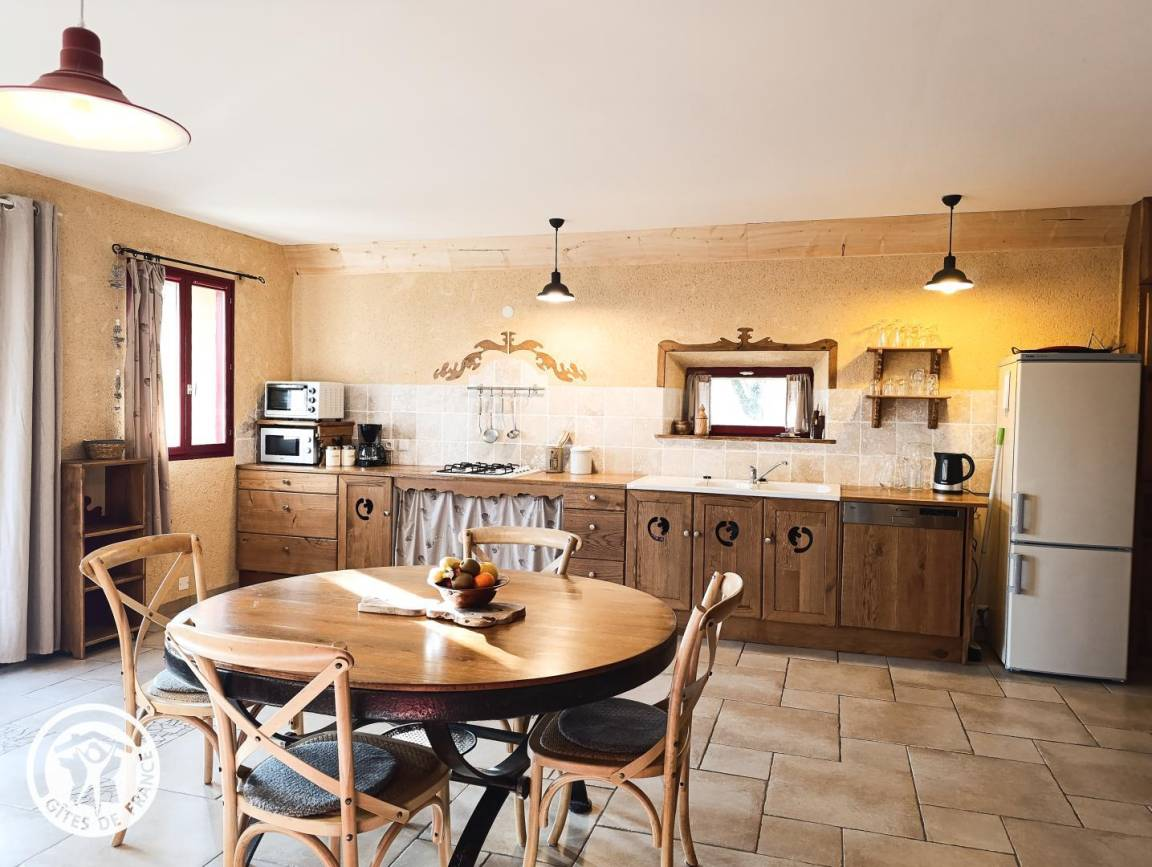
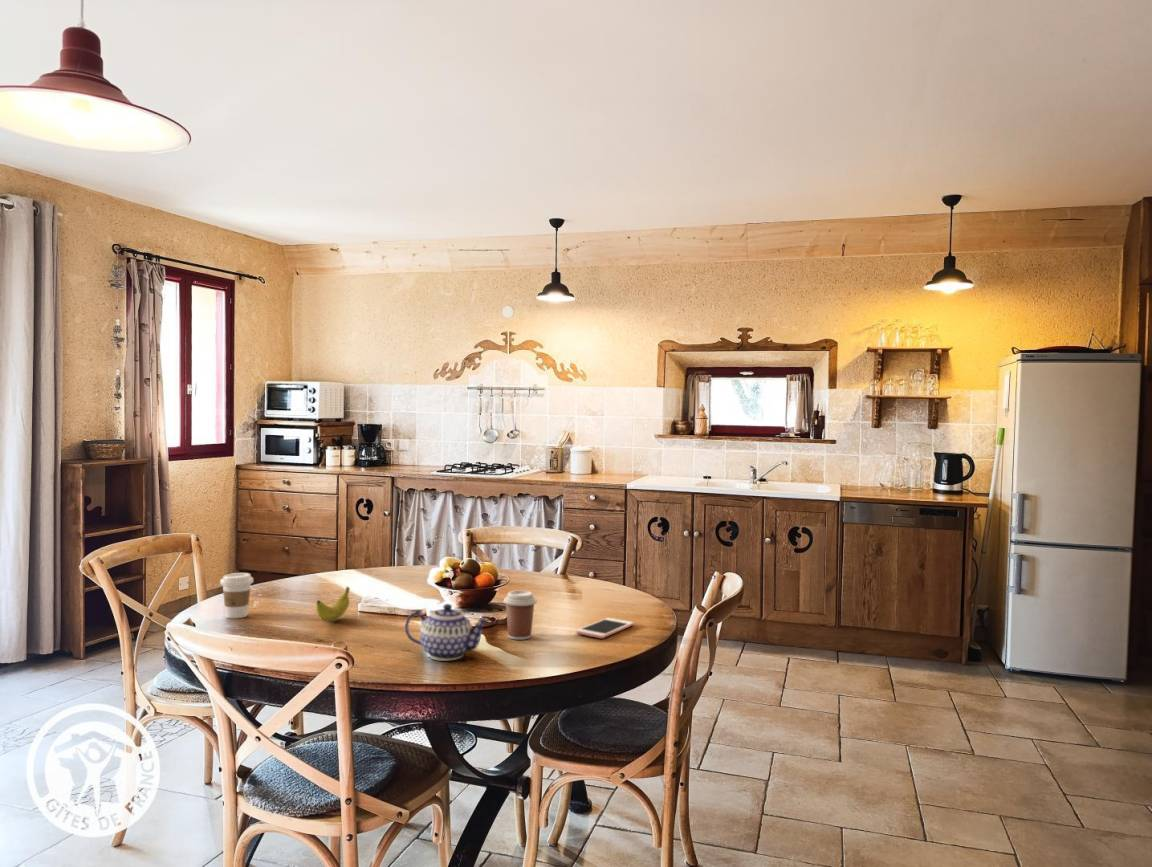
+ teapot [404,603,490,662]
+ coffee cup [503,589,538,641]
+ coffee cup [219,572,254,620]
+ cell phone [575,617,635,639]
+ banana [316,585,351,623]
